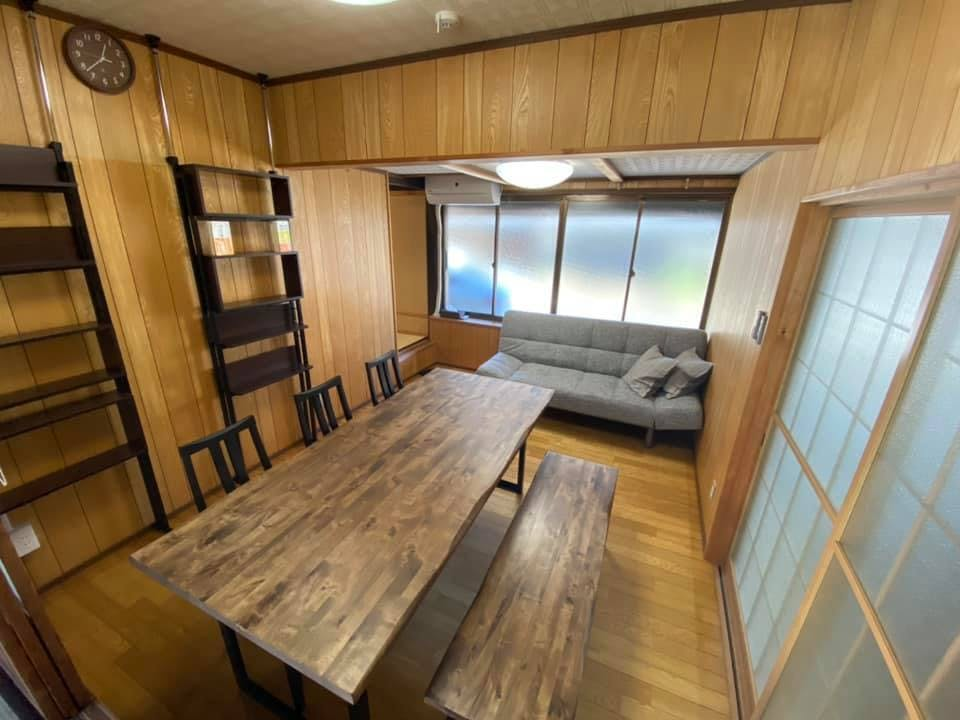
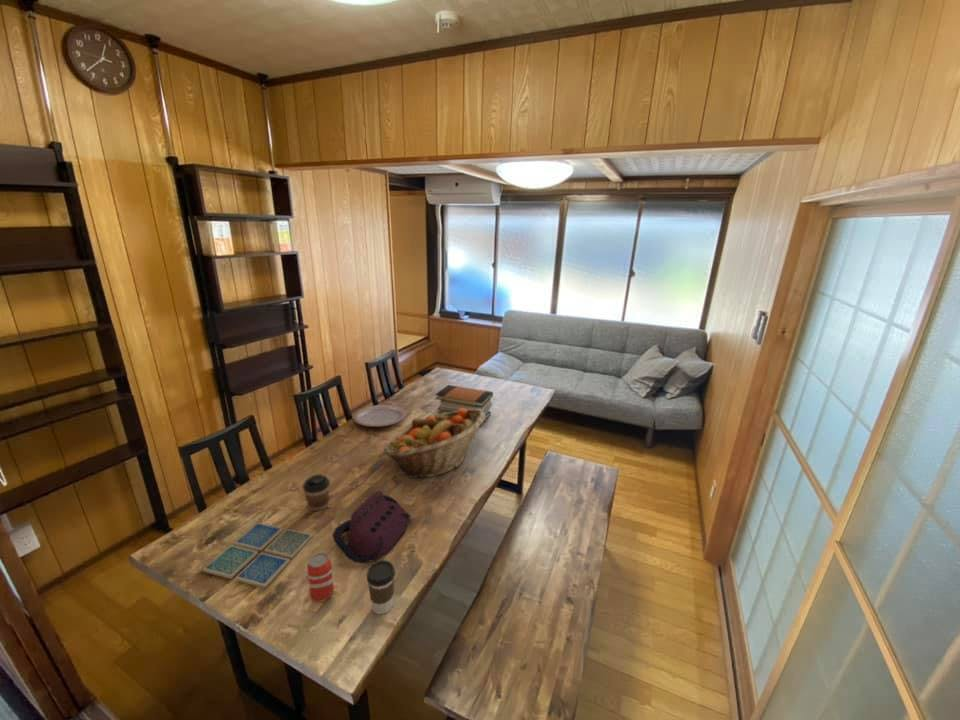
+ coffee cup [302,474,331,512]
+ beverage can [306,552,335,603]
+ coffee cup [366,559,396,615]
+ drink coaster [202,522,314,589]
+ fruit basket [382,408,485,479]
+ book stack [434,384,494,424]
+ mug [332,490,412,564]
+ plate [352,404,408,428]
